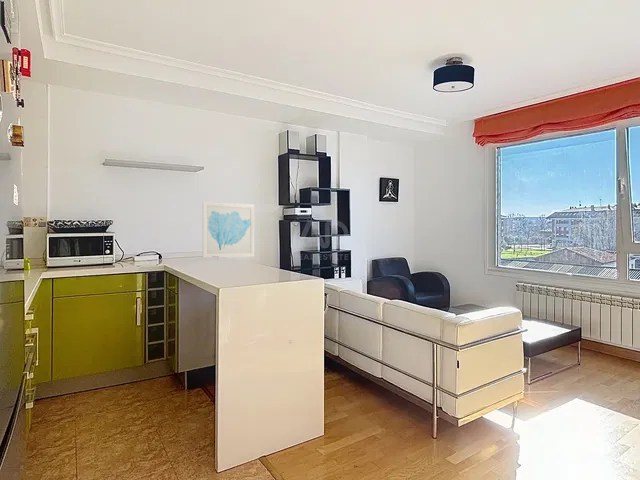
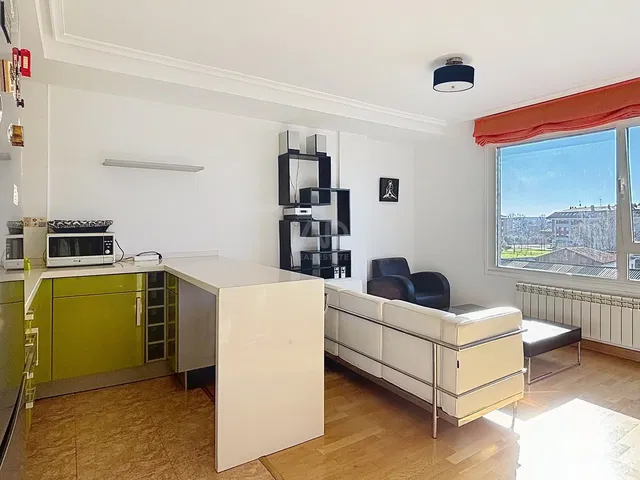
- wall art [202,201,256,258]
